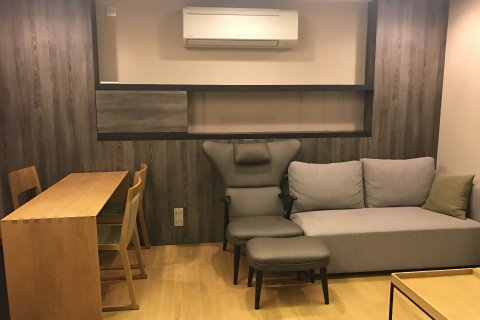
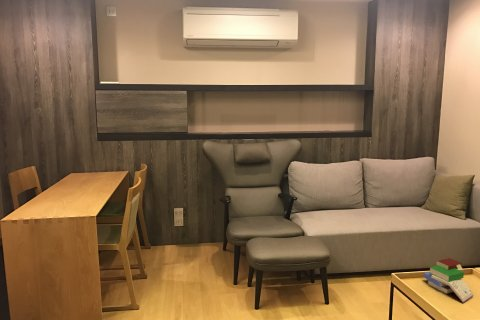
+ book [423,257,474,303]
